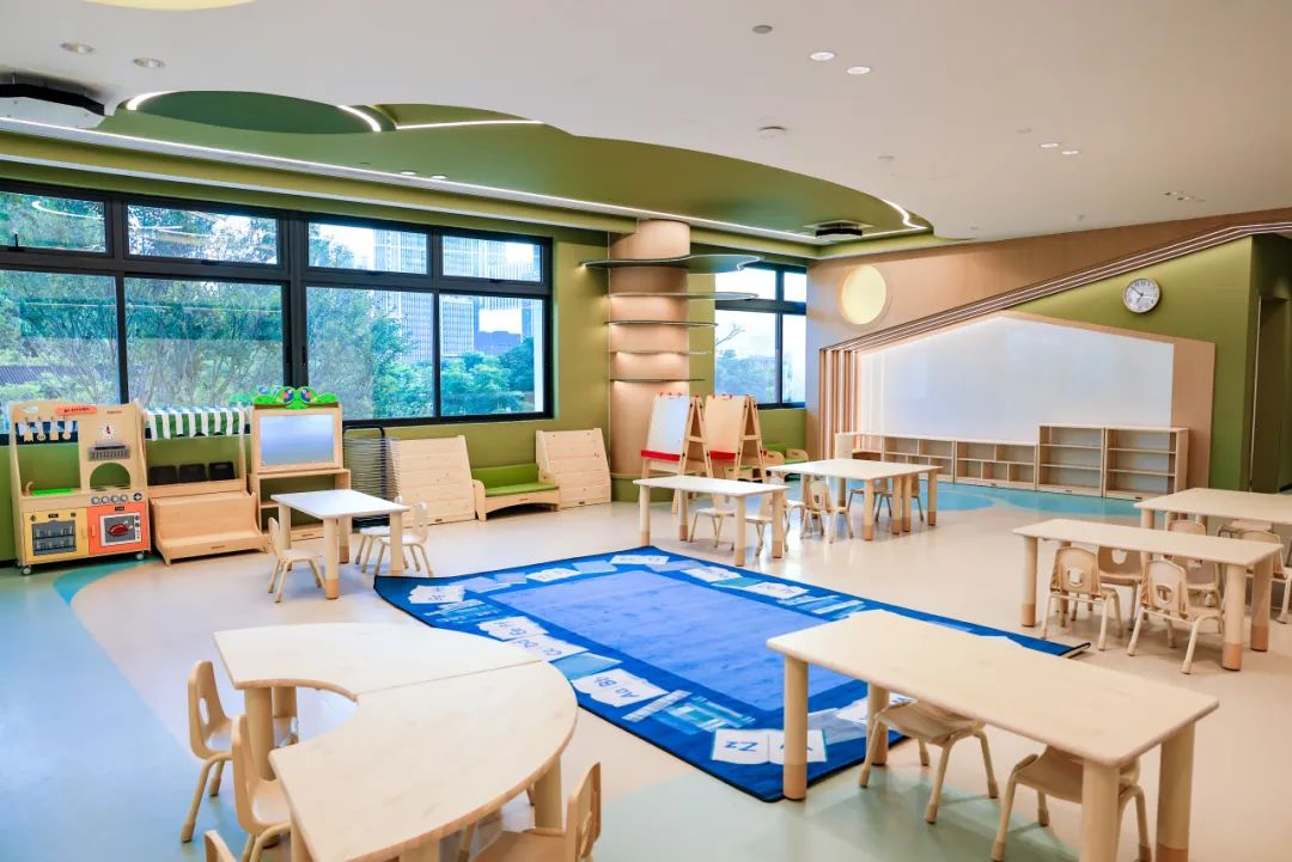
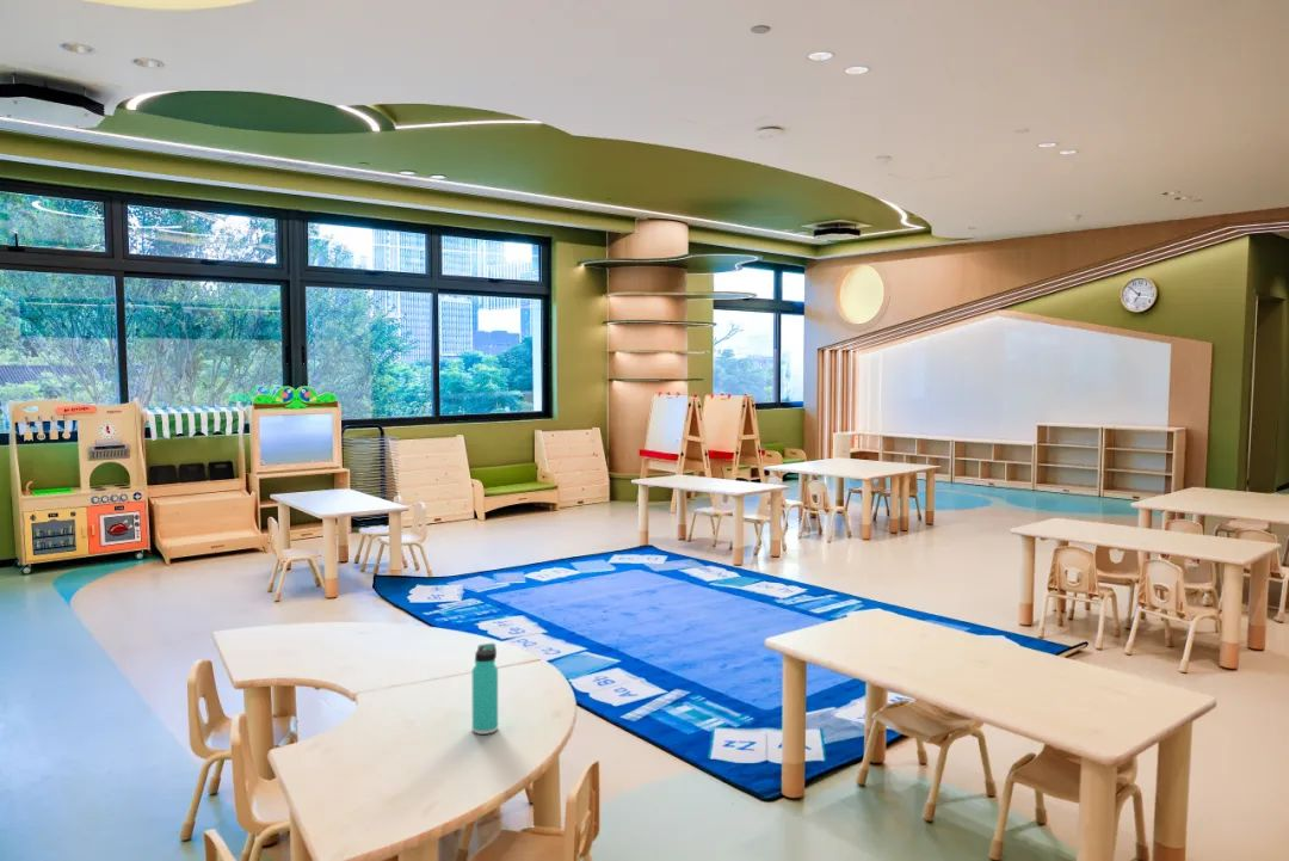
+ thermos bottle [471,642,499,736]
